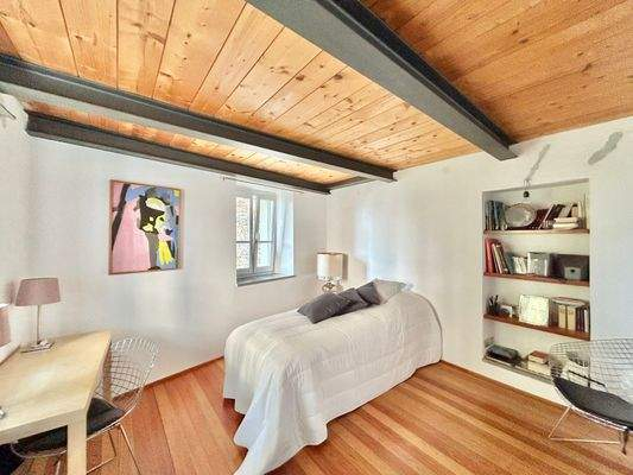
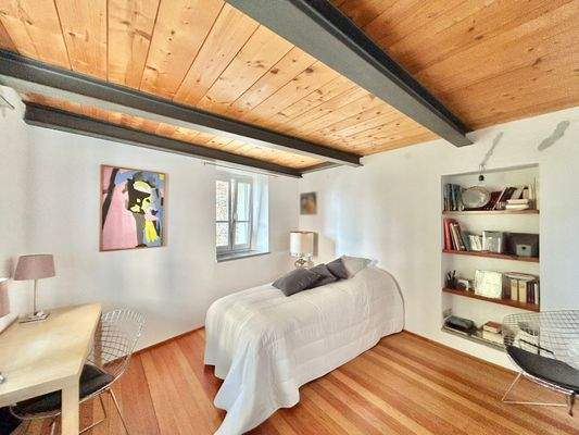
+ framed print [299,190,318,216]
